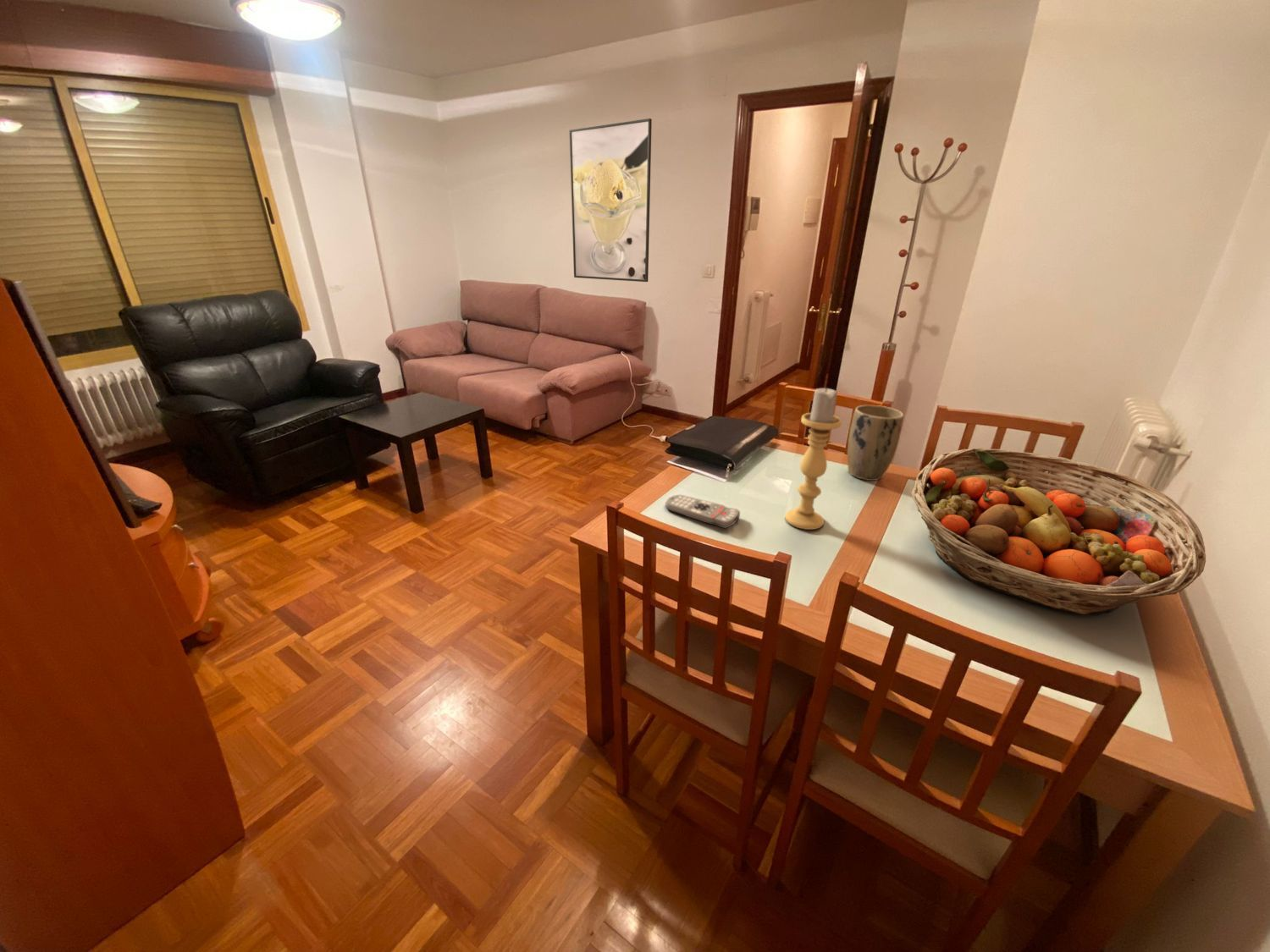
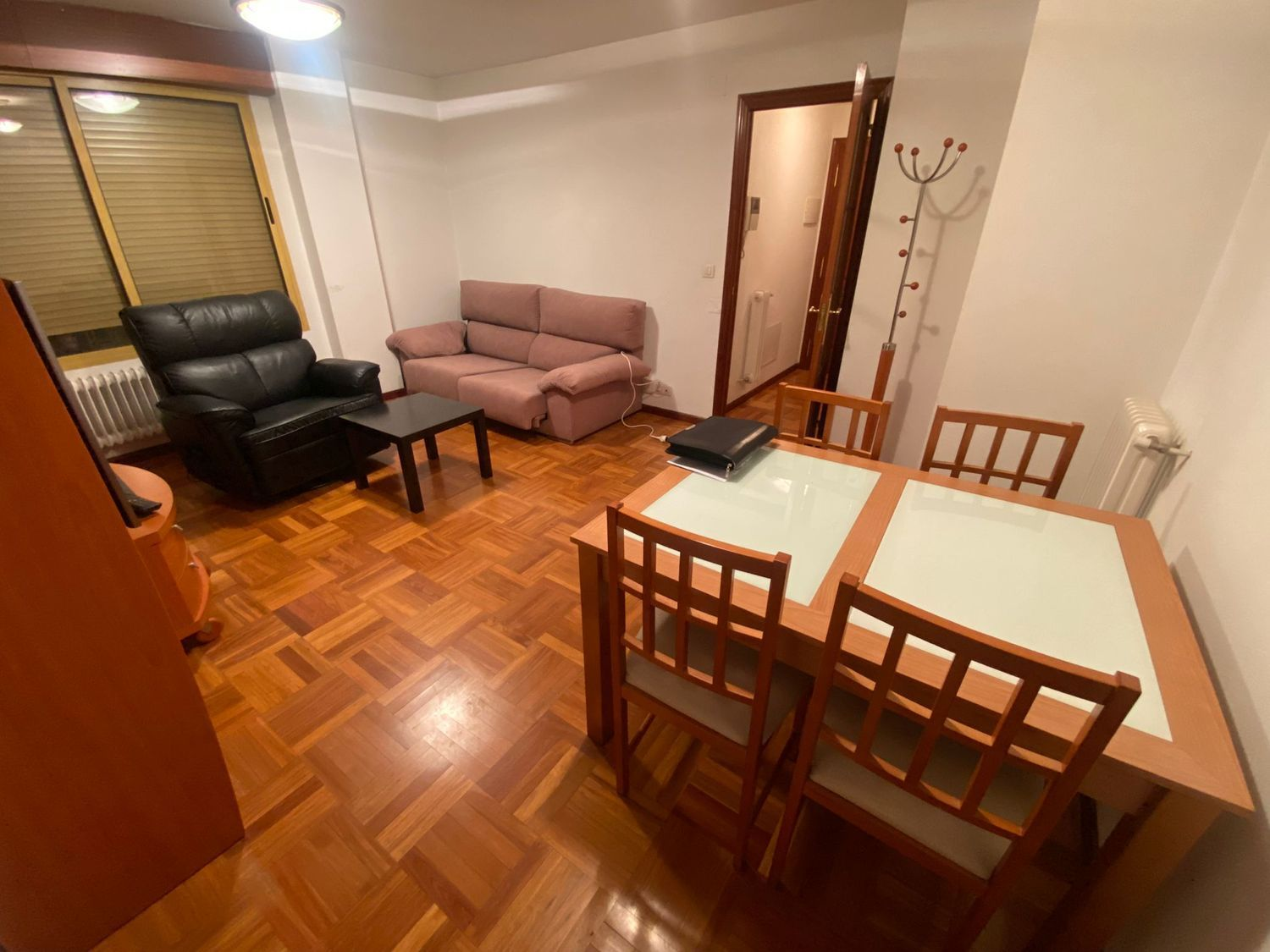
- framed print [568,118,653,283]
- fruit basket [911,448,1207,616]
- plant pot [847,404,904,482]
- remote control [665,494,741,529]
- candle holder [784,386,842,531]
